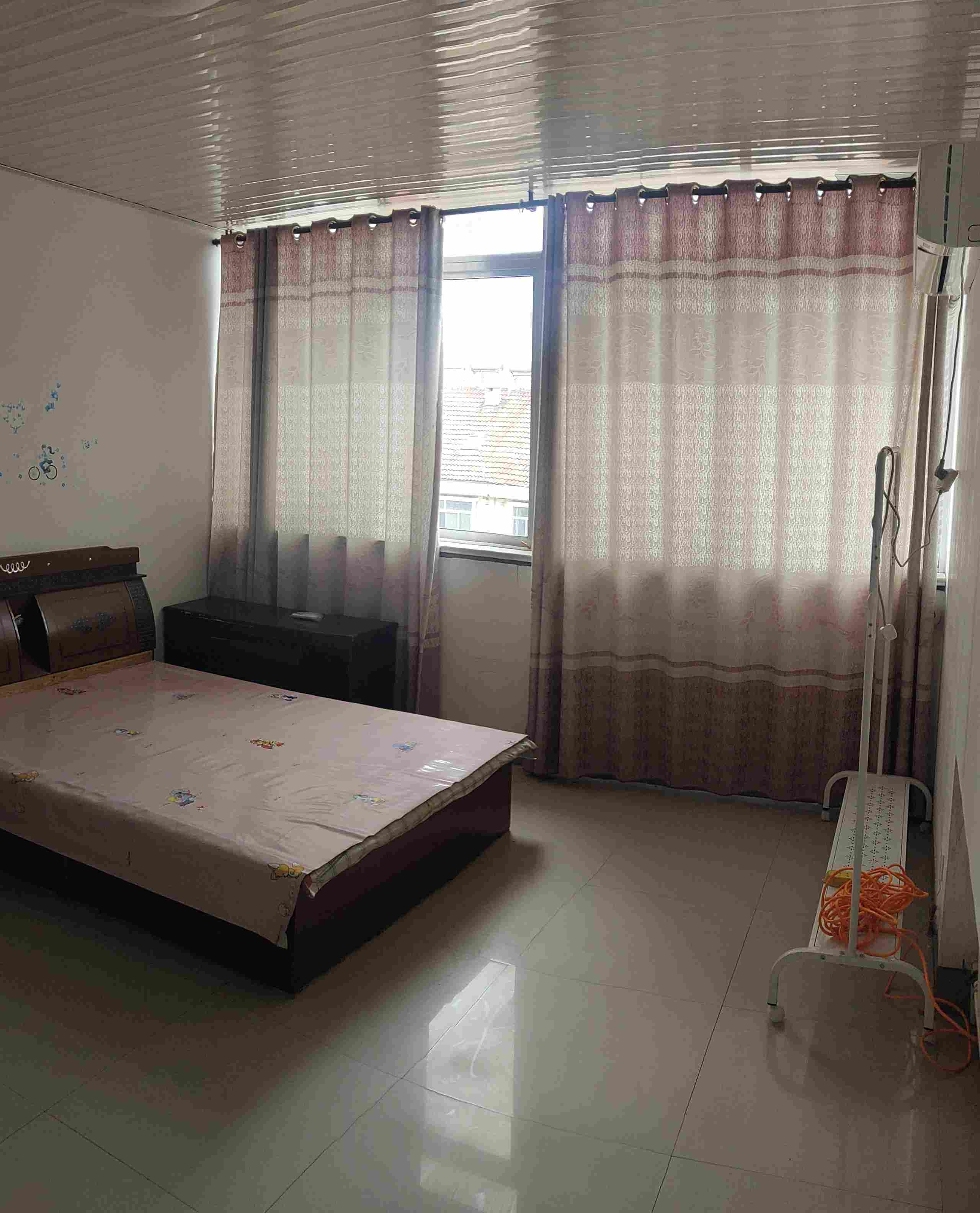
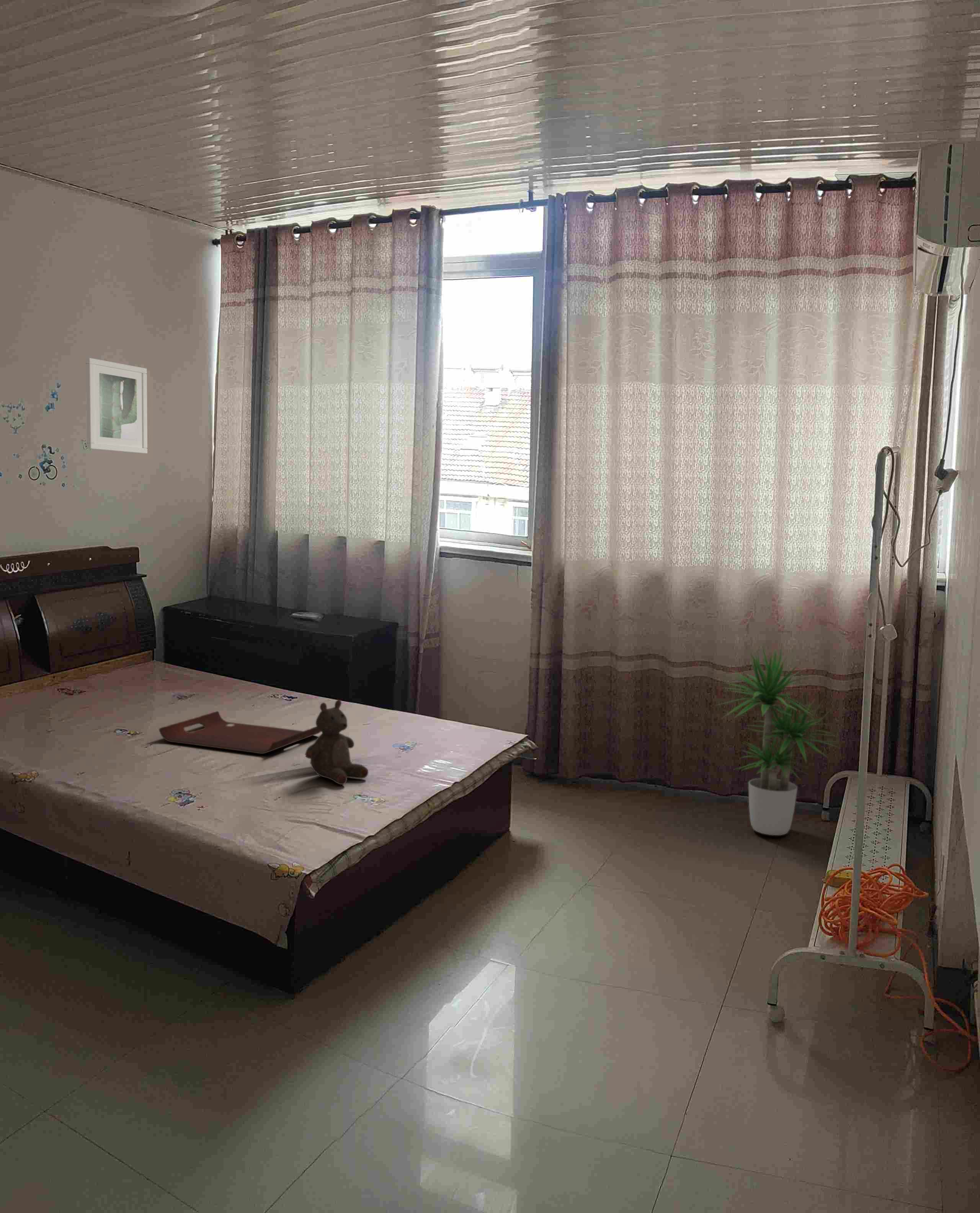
+ potted plant [714,644,841,836]
+ stuffed bear [305,699,369,785]
+ serving tray [158,711,321,754]
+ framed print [85,357,148,454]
